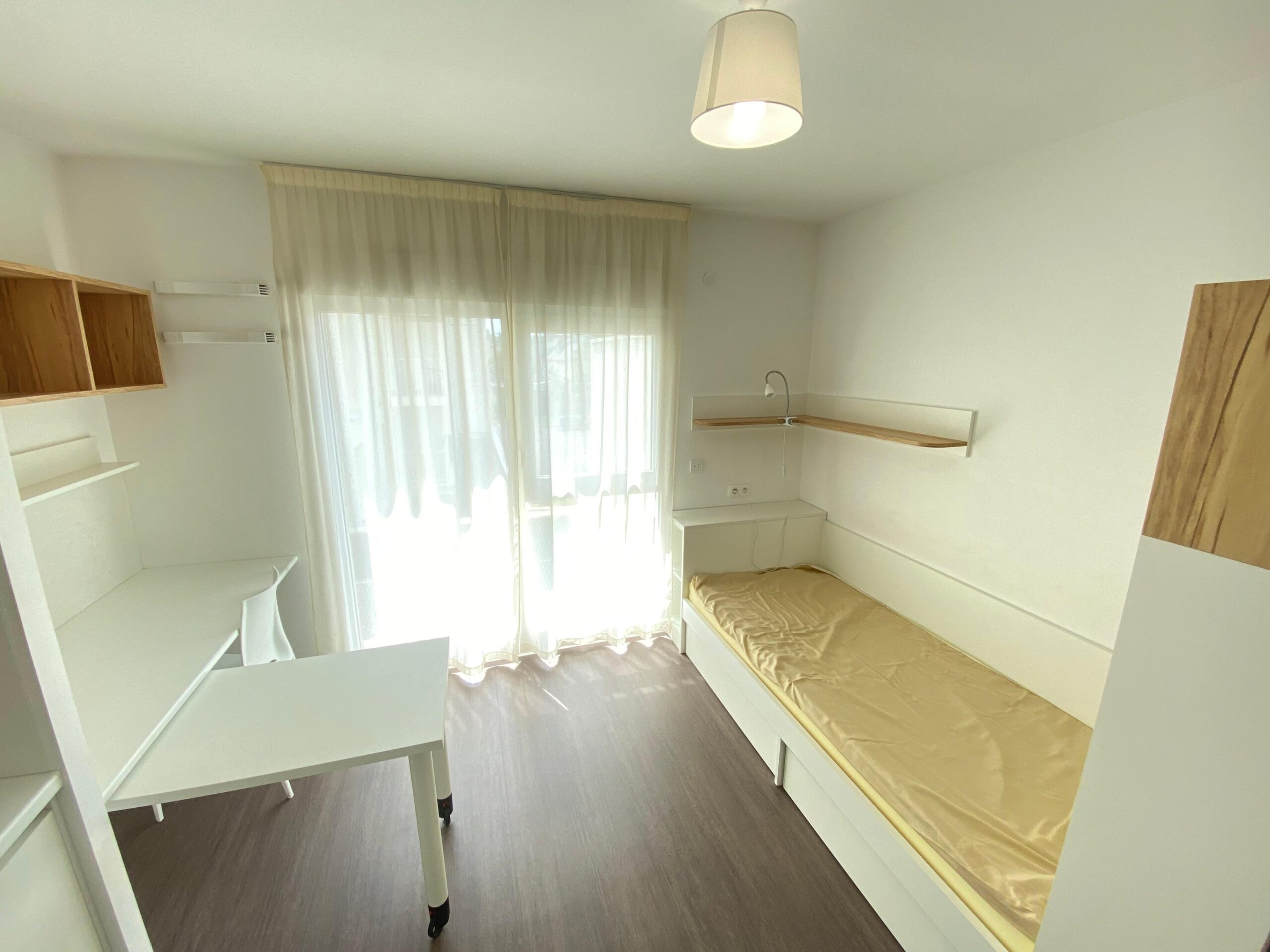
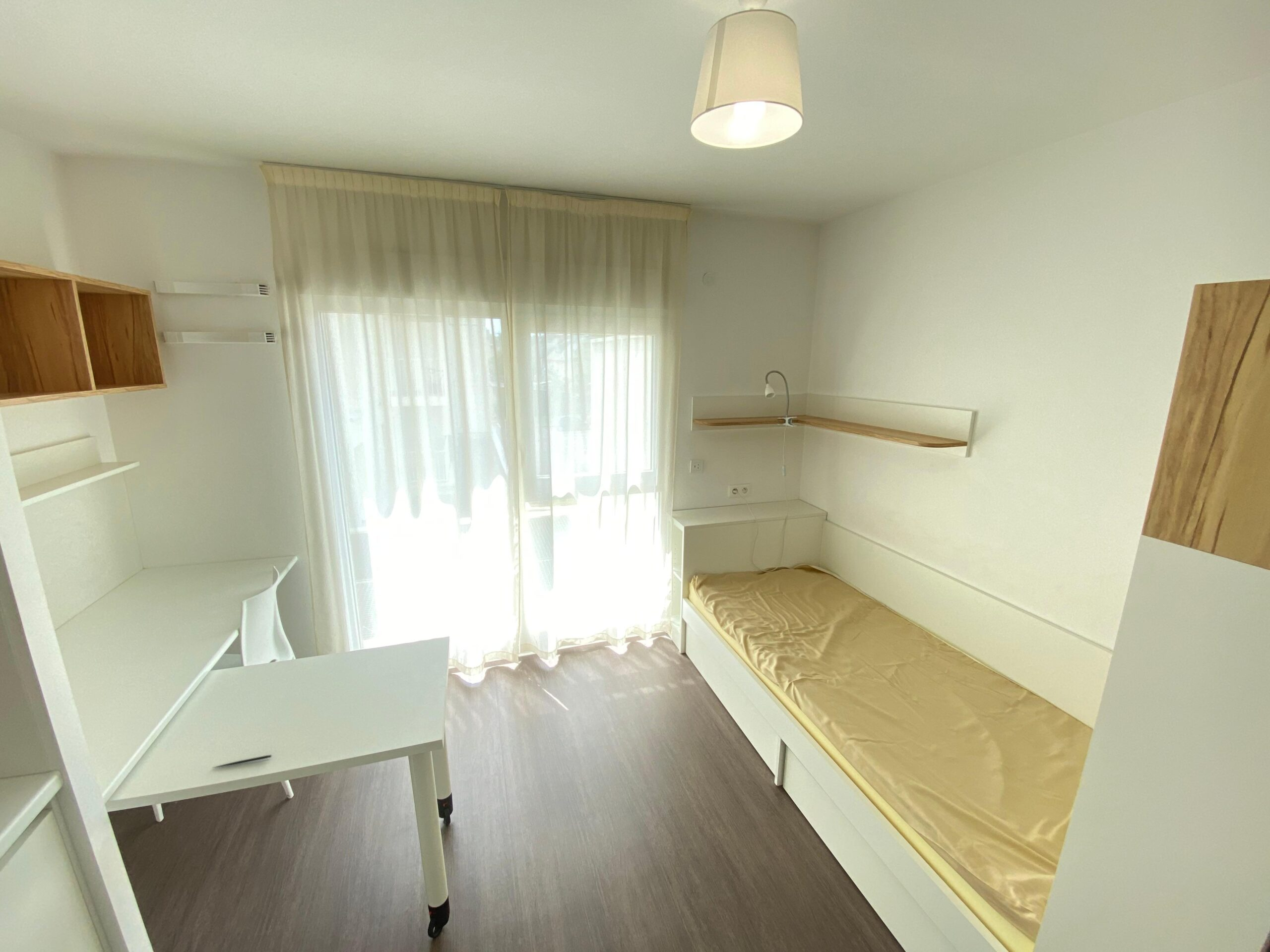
+ pen [211,754,272,769]
